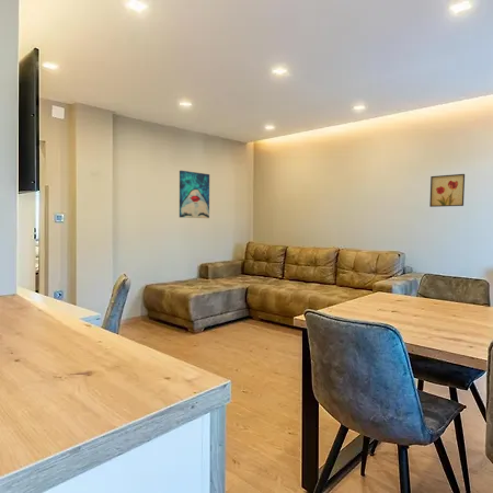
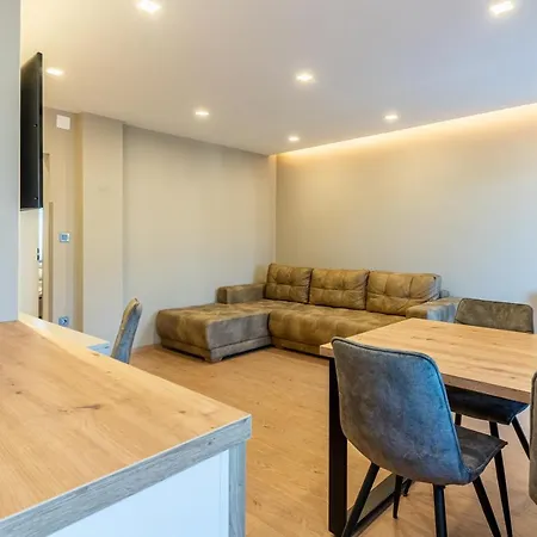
- wall art [428,173,466,208]
- wall art [179,170,210,219]
